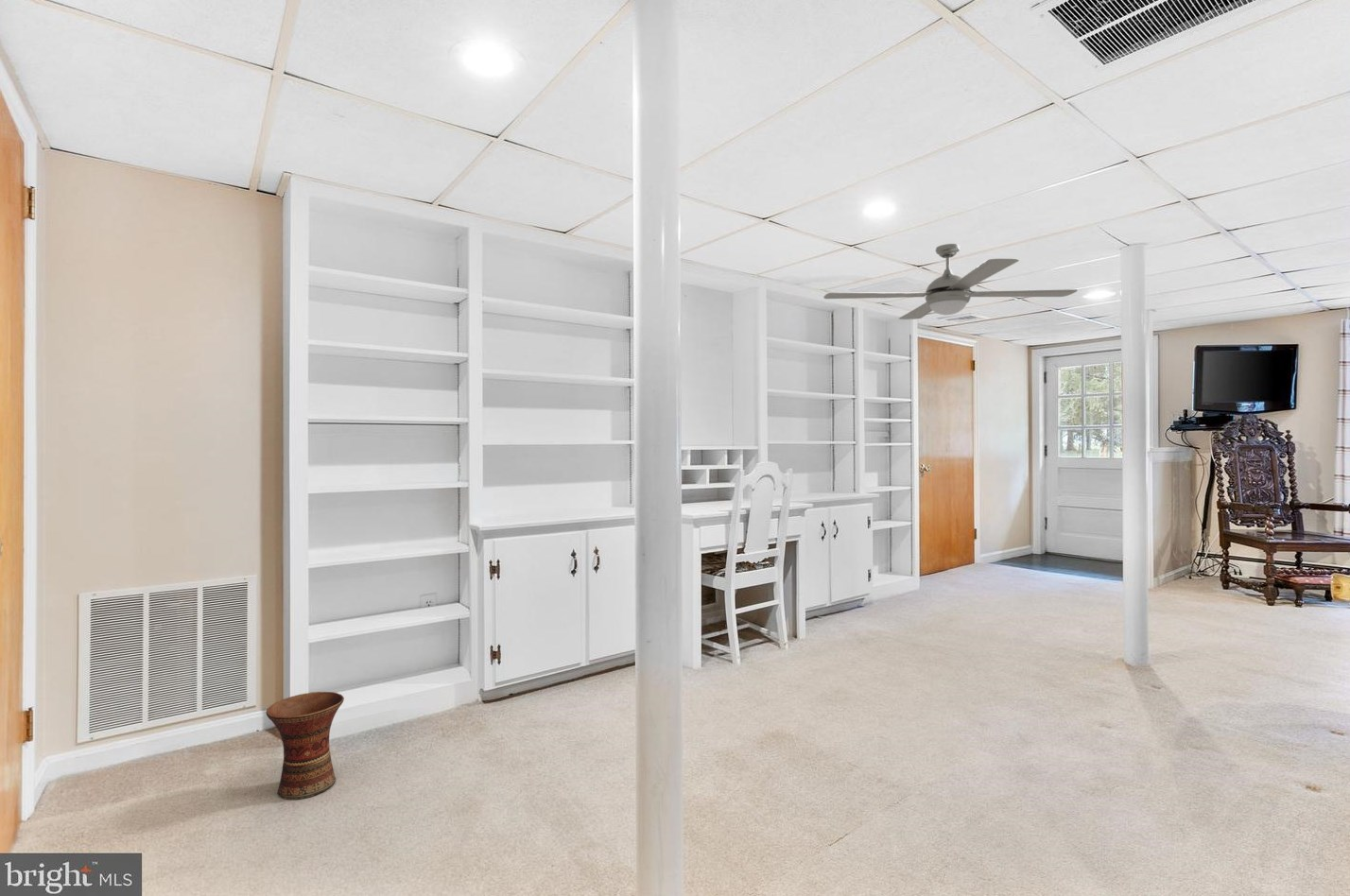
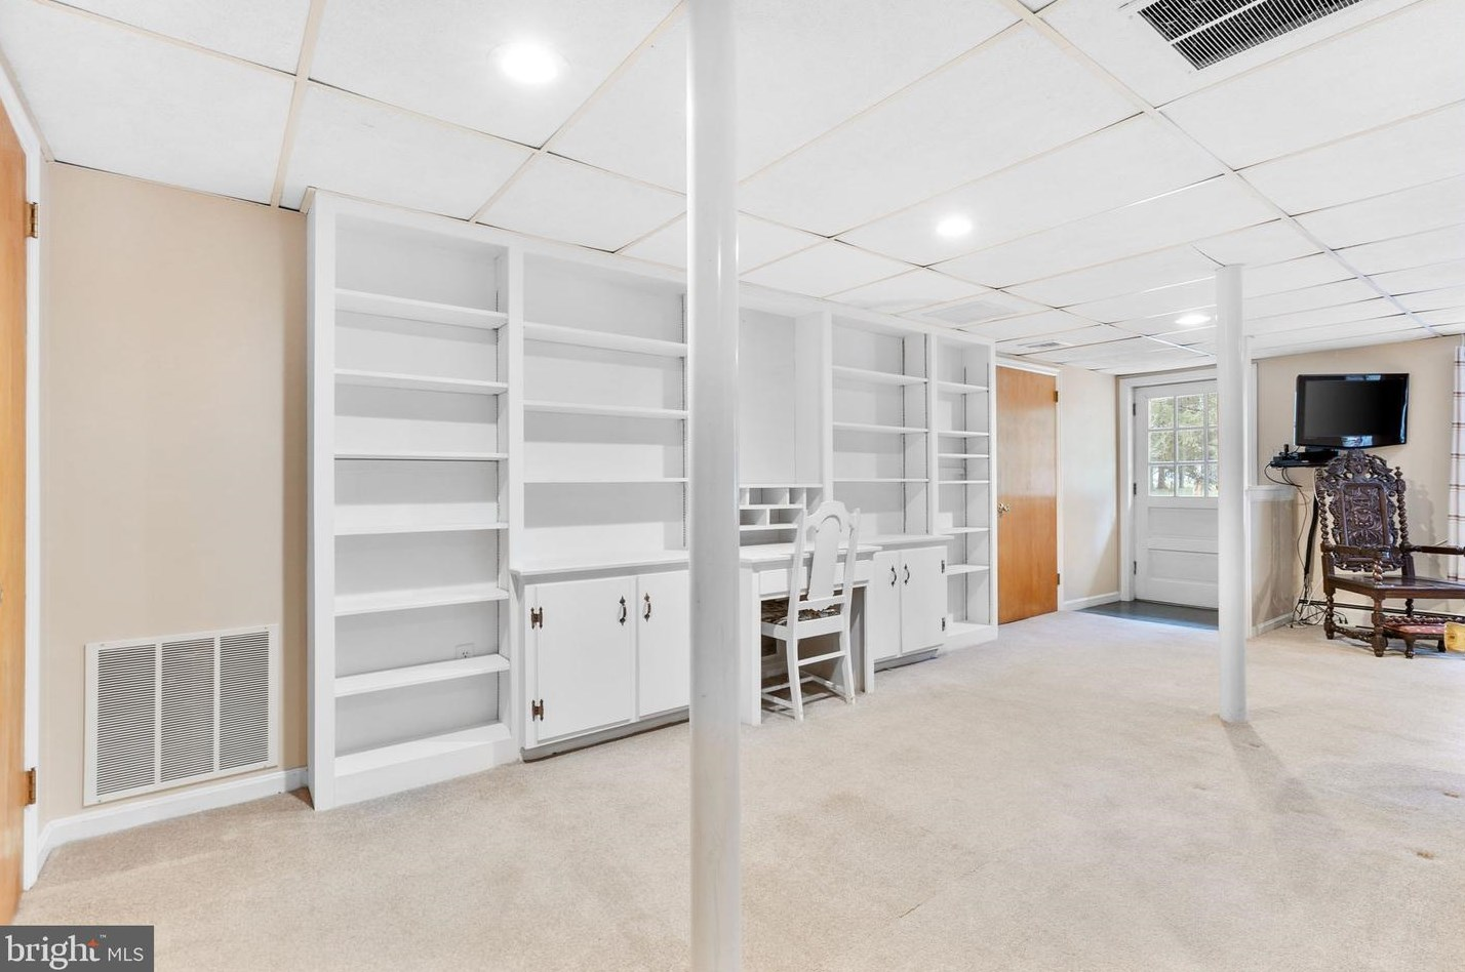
- vase [265,691,345,801]
- electric fan [822,243,1079,320]
